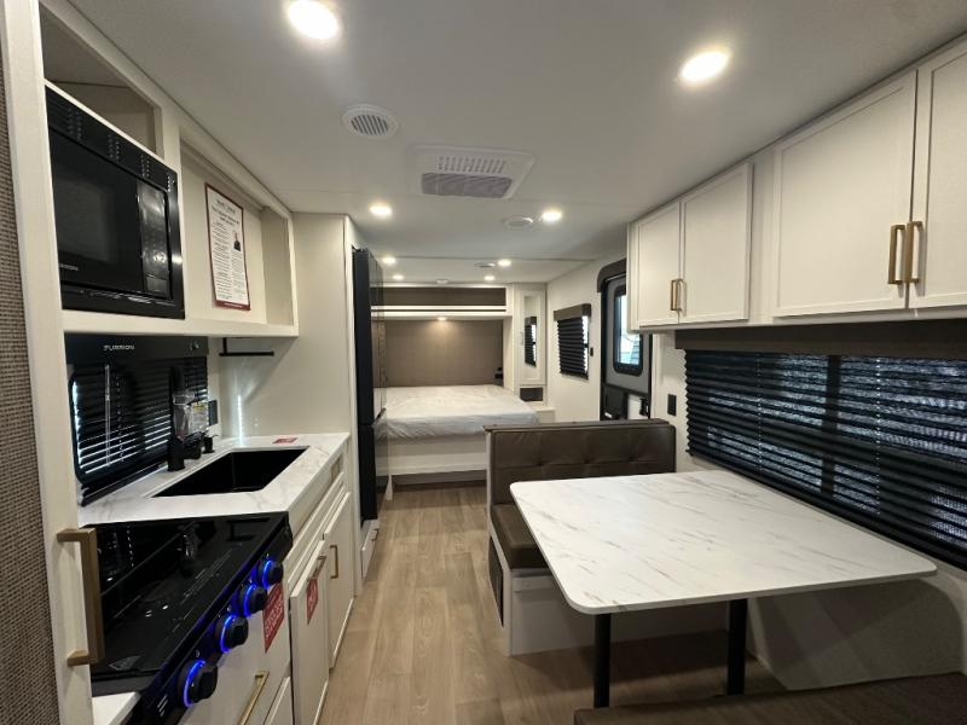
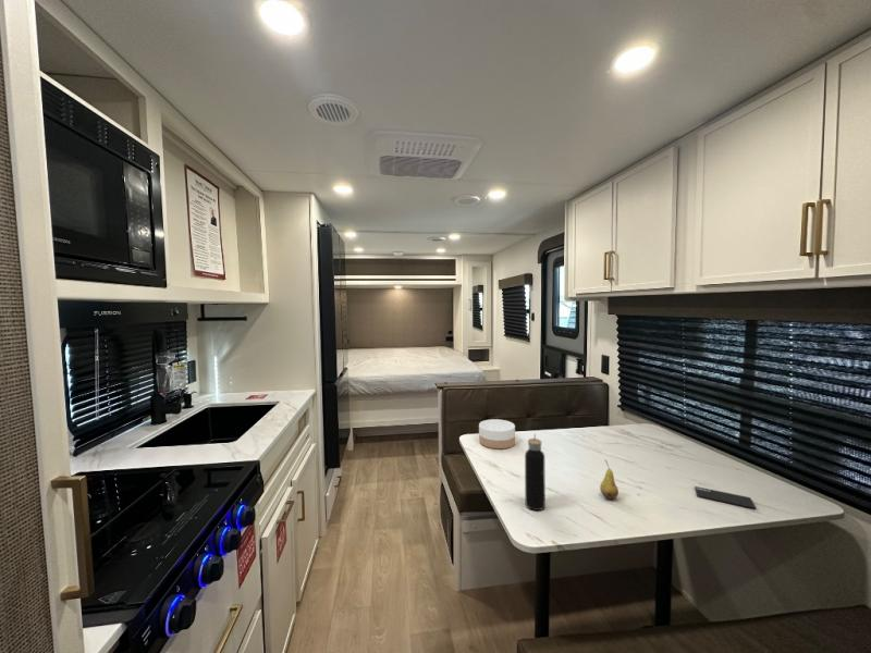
+ smartphone [694,485,757,509]
+ fruit [599,459,619,500]
+ water bottle [524,433,547,512]
+ bowl [478,418,516,449]
